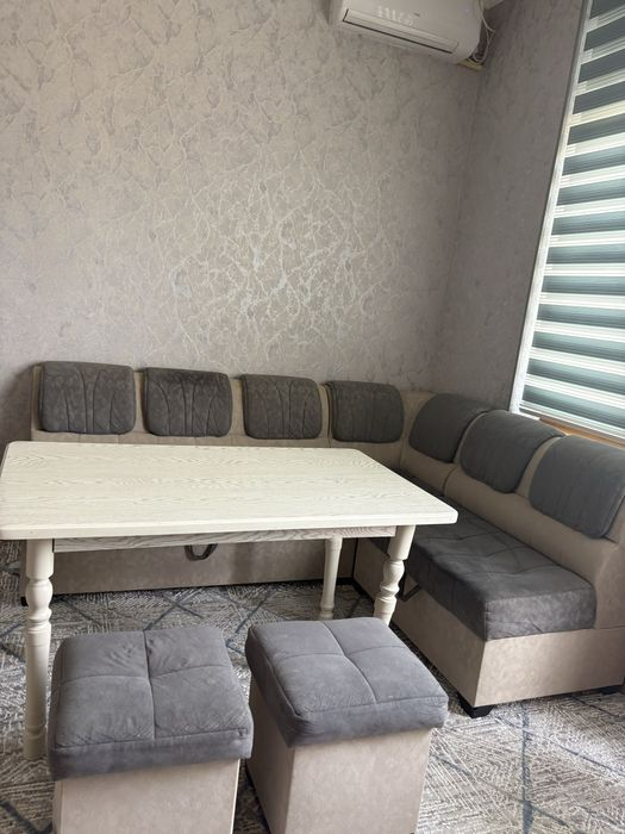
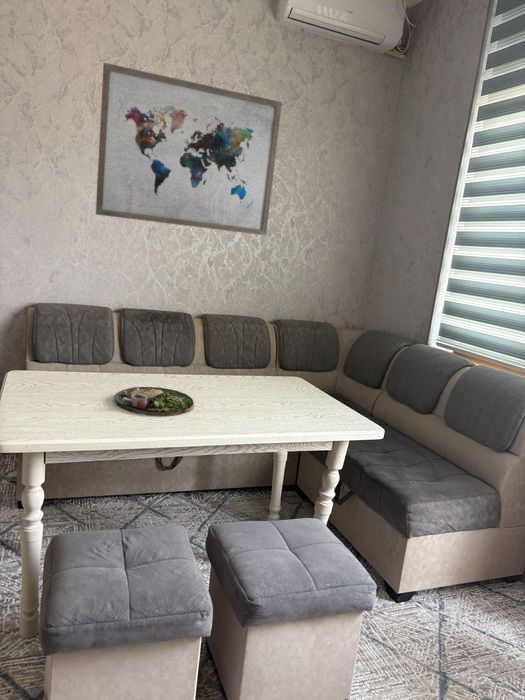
+ dinner plate [114,386,195,417]
+ wall art [95,62,283,236]
